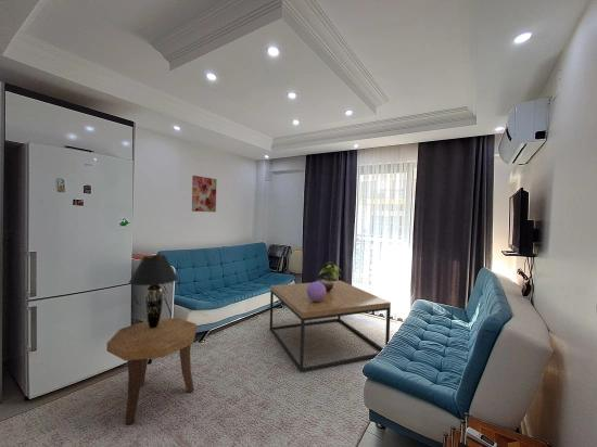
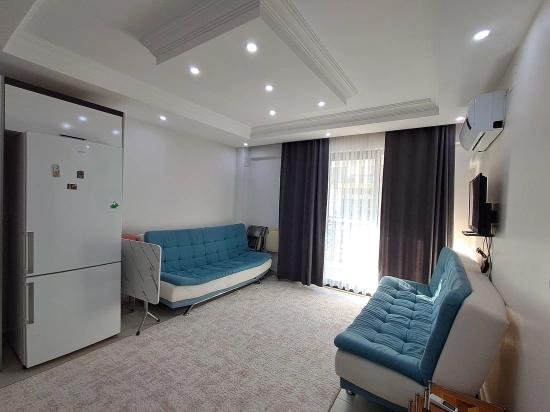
- potted plant [316,261,342,292]
- coffee table [269,280,392,373]
- wall art [191,175,217,213]
- table lamp [128,254,179,328]
- side table [105,317,198,426]
- decorative sphere [307,281,327,302]
